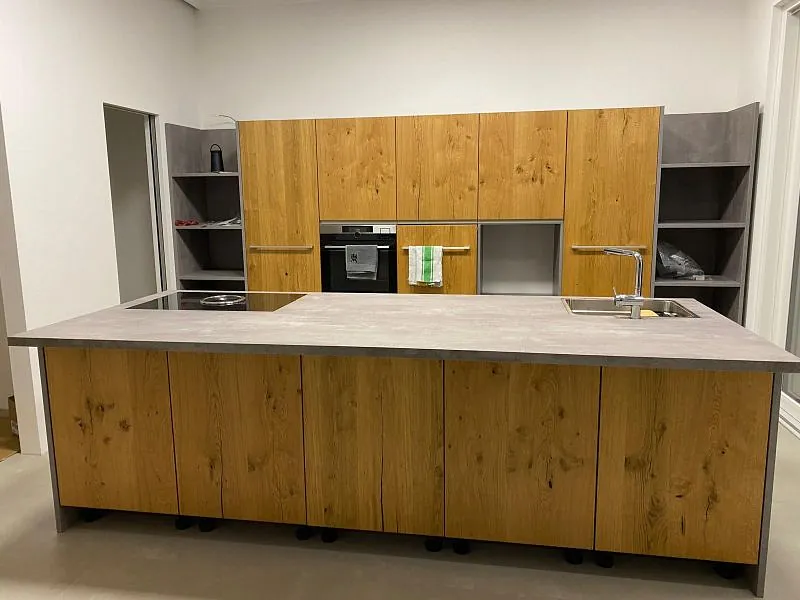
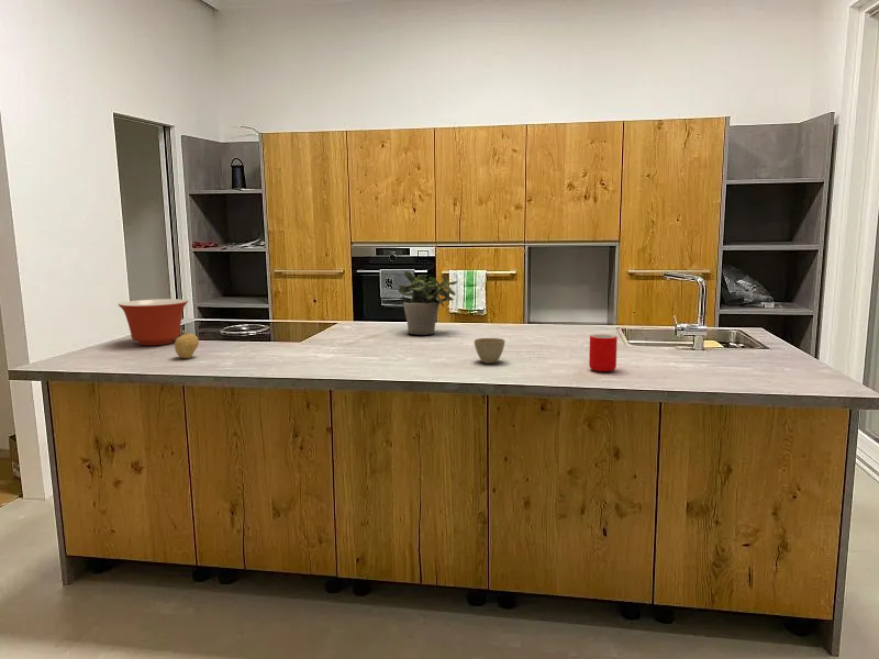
+ potted plant [398,270,458,336]
+ flower pot [474,337,507,365]
+ cup [588,333,619,372]
+ fruit [174,330,200,359]
+ mixing bowl [118,298,189,346]
